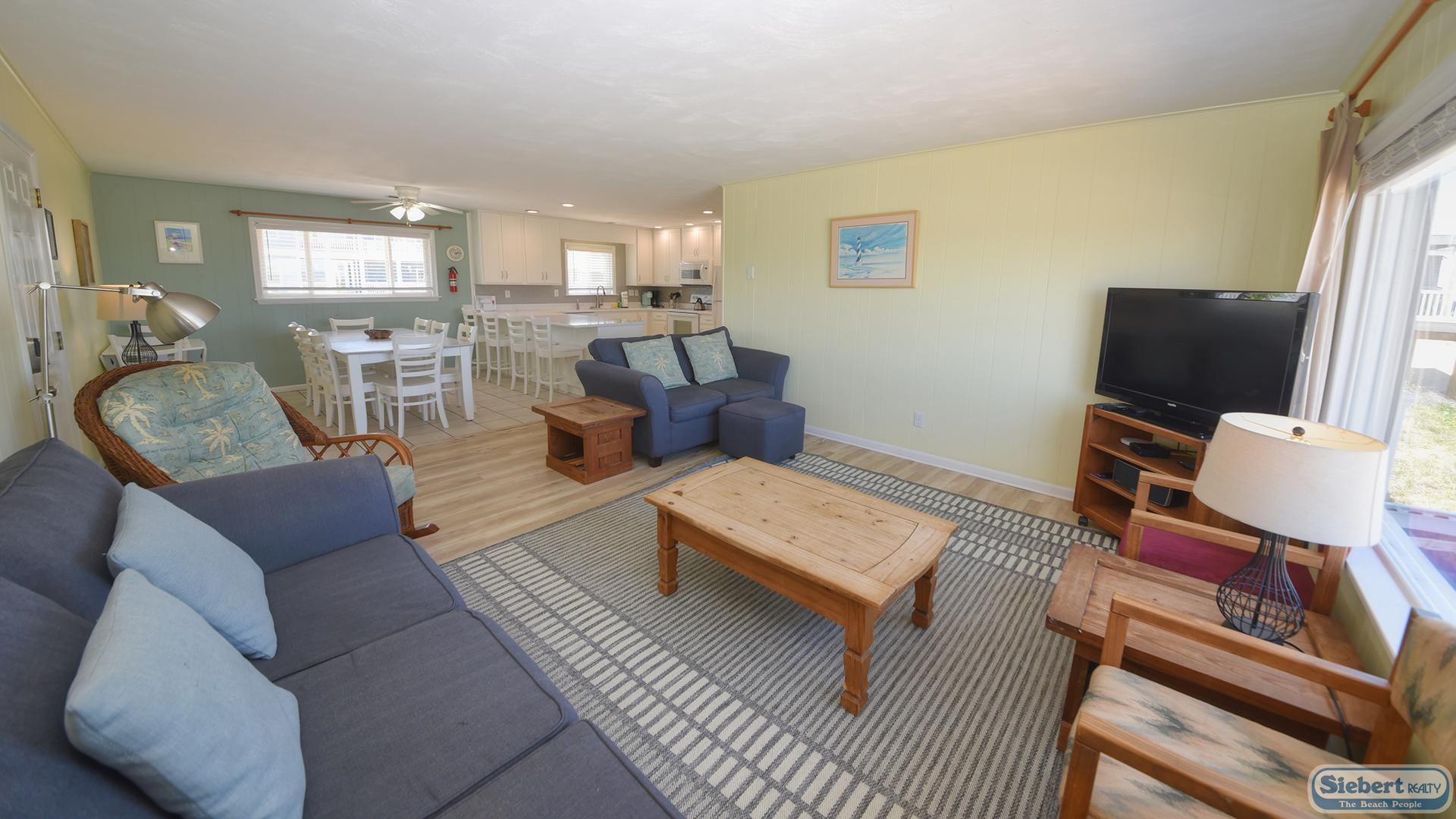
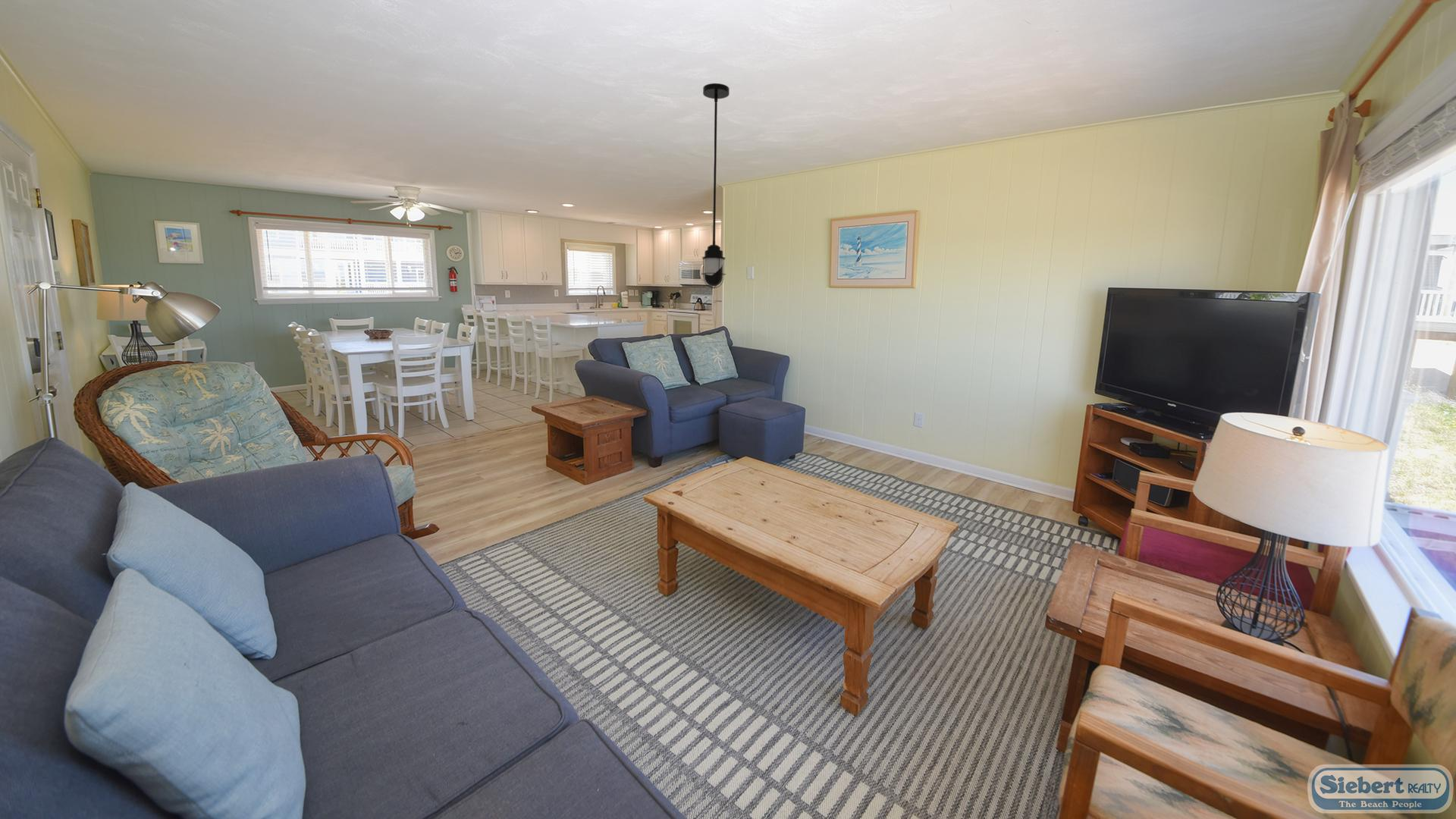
+ light fixture [701,83,730,289]
